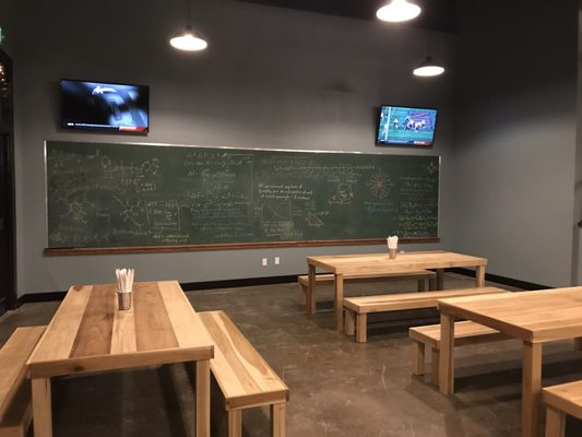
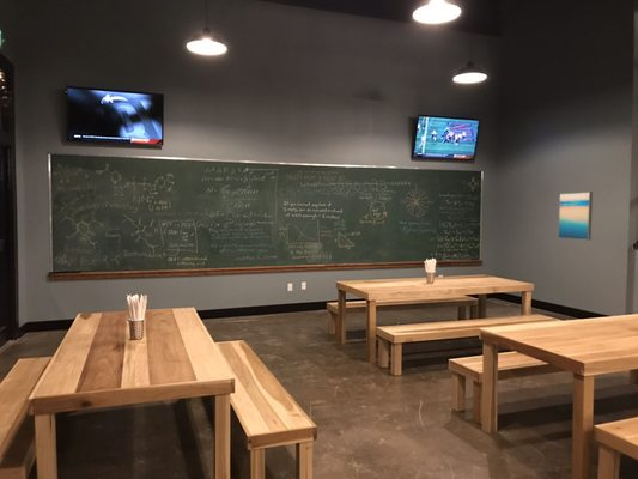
+ wall art [557,190,594,242]
